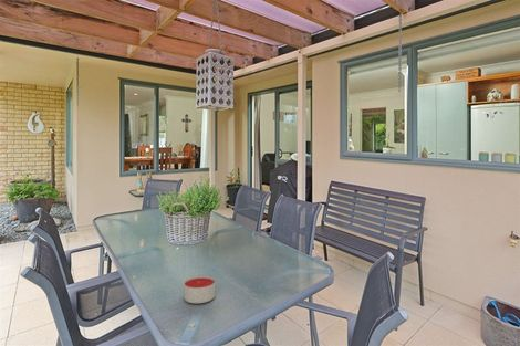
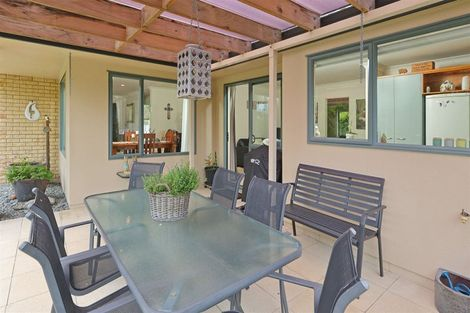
- candle [183,275,216,304]
